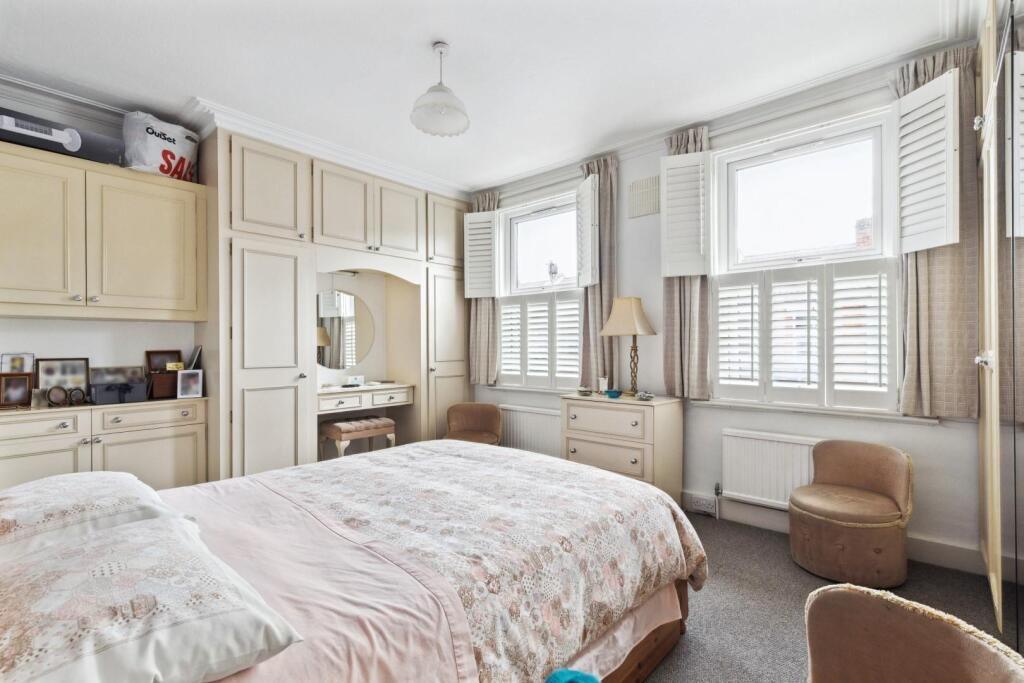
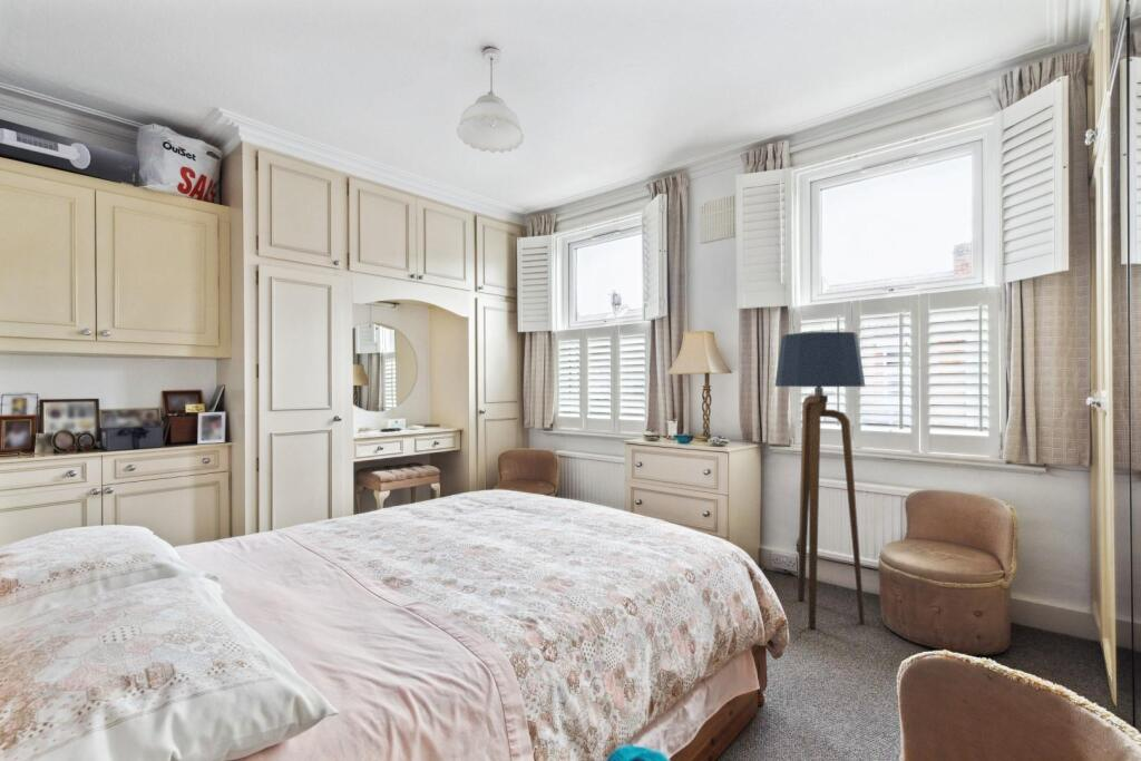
+ floor lamp [774,331,866,630]
